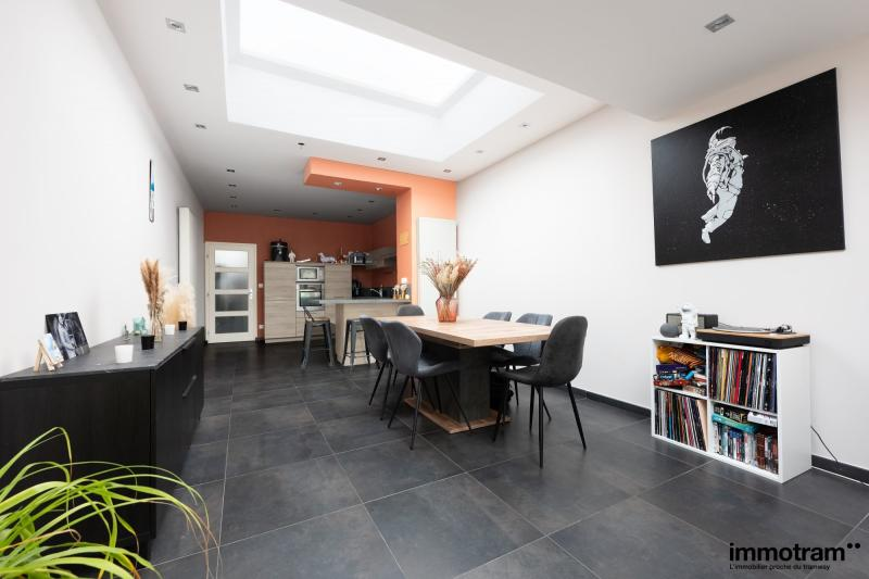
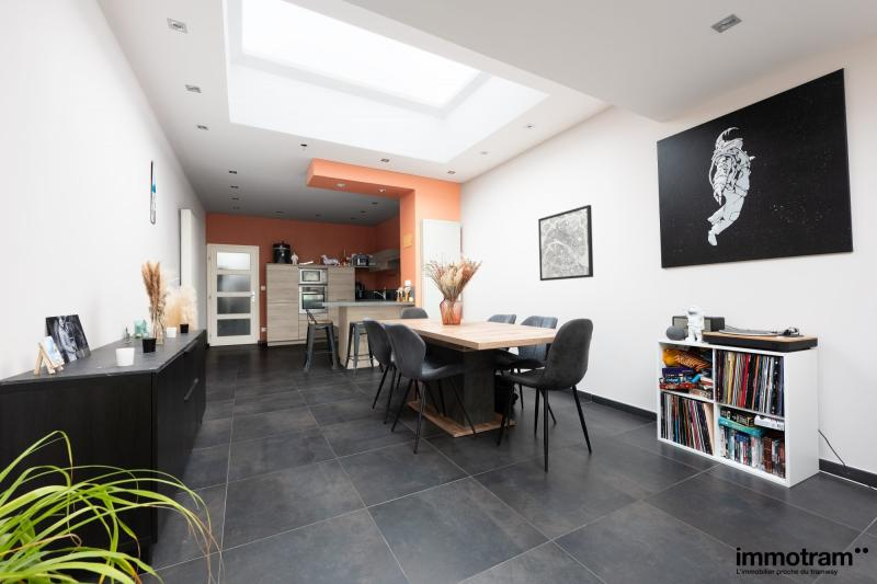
+ wall art [537,204,594,282]
